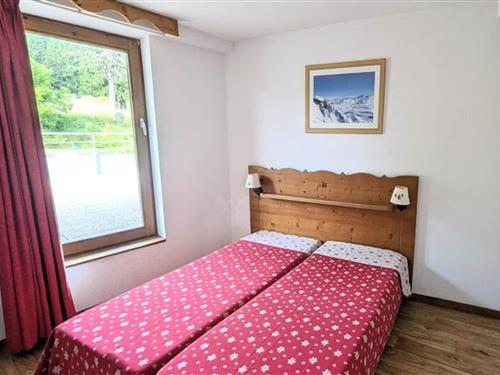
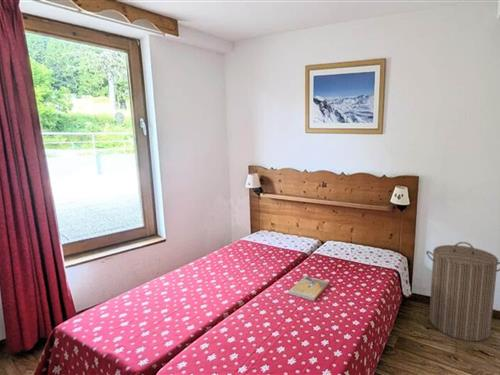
+ book [288,275,330,302]
+ laundry hamper [425,241,500,342]
